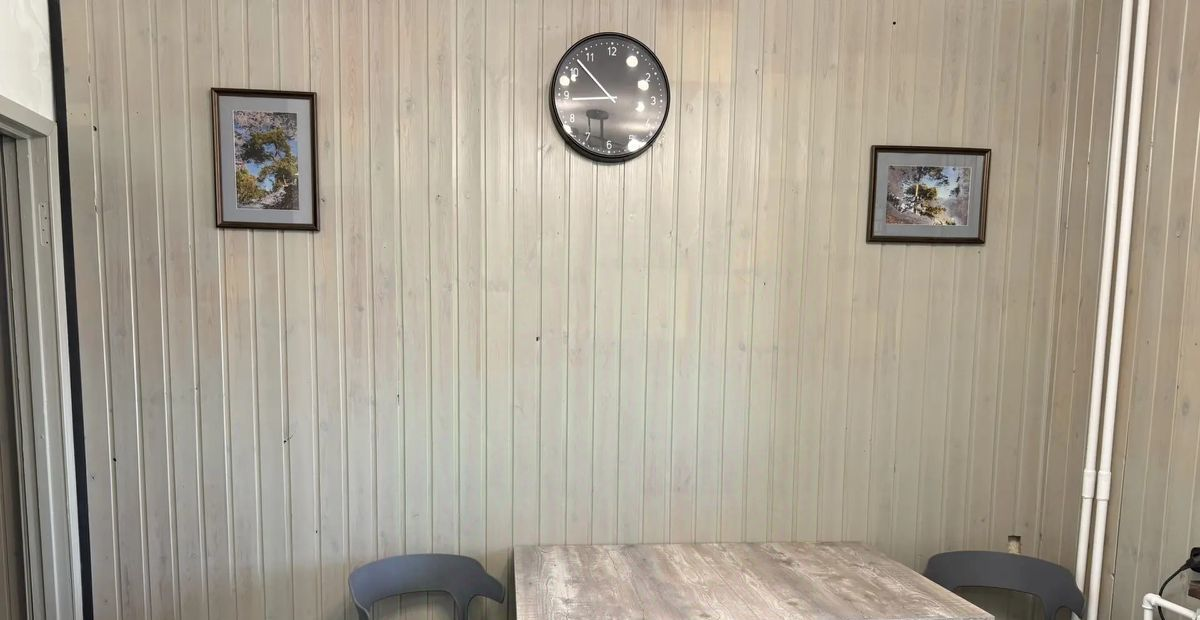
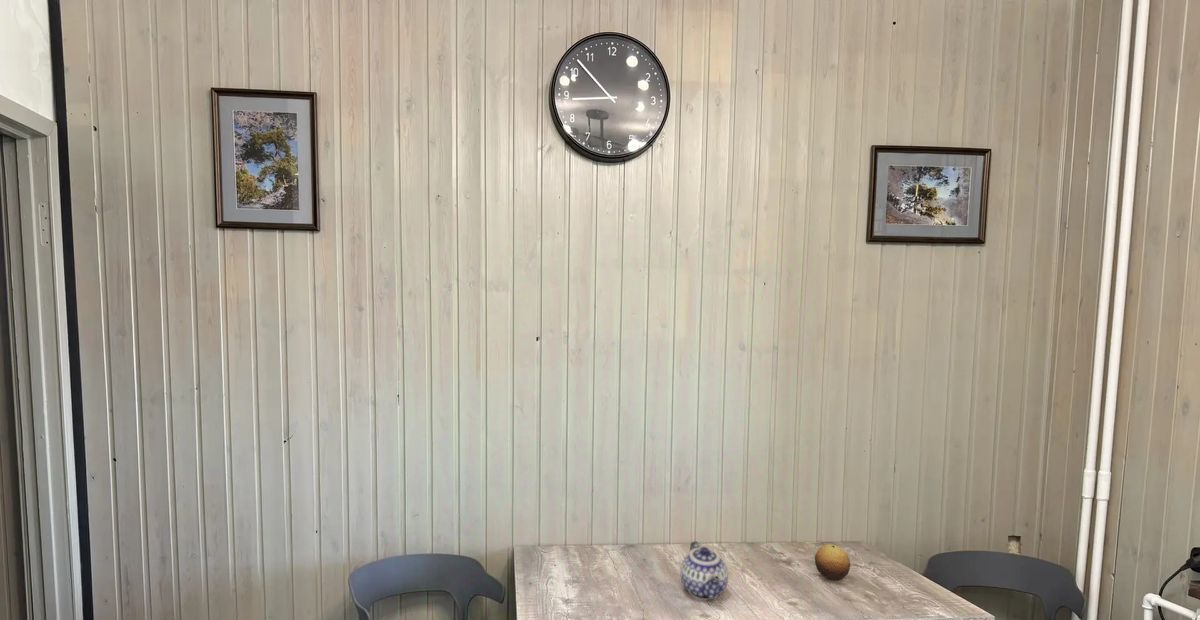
+ fruit [814,543,851,581]
+ teapot [679,540,729,601]
